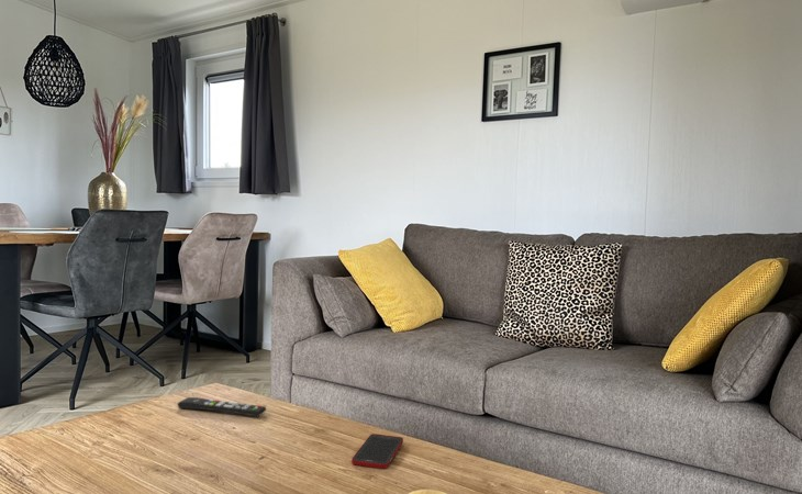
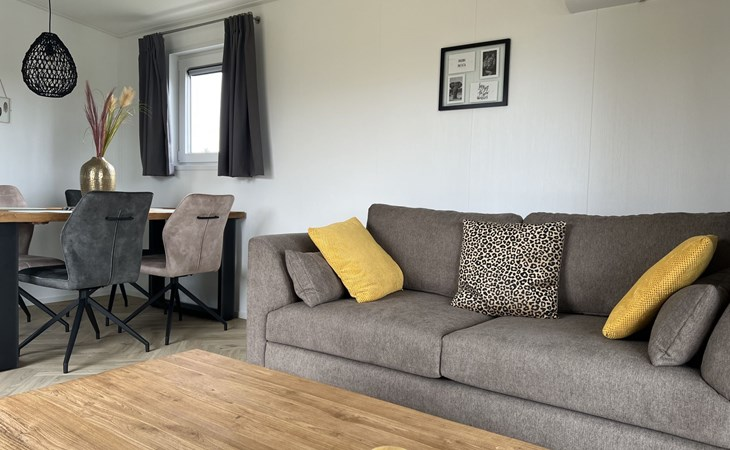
- remote control [176,396,267,418]
- cell phone [350,433,404,470]
